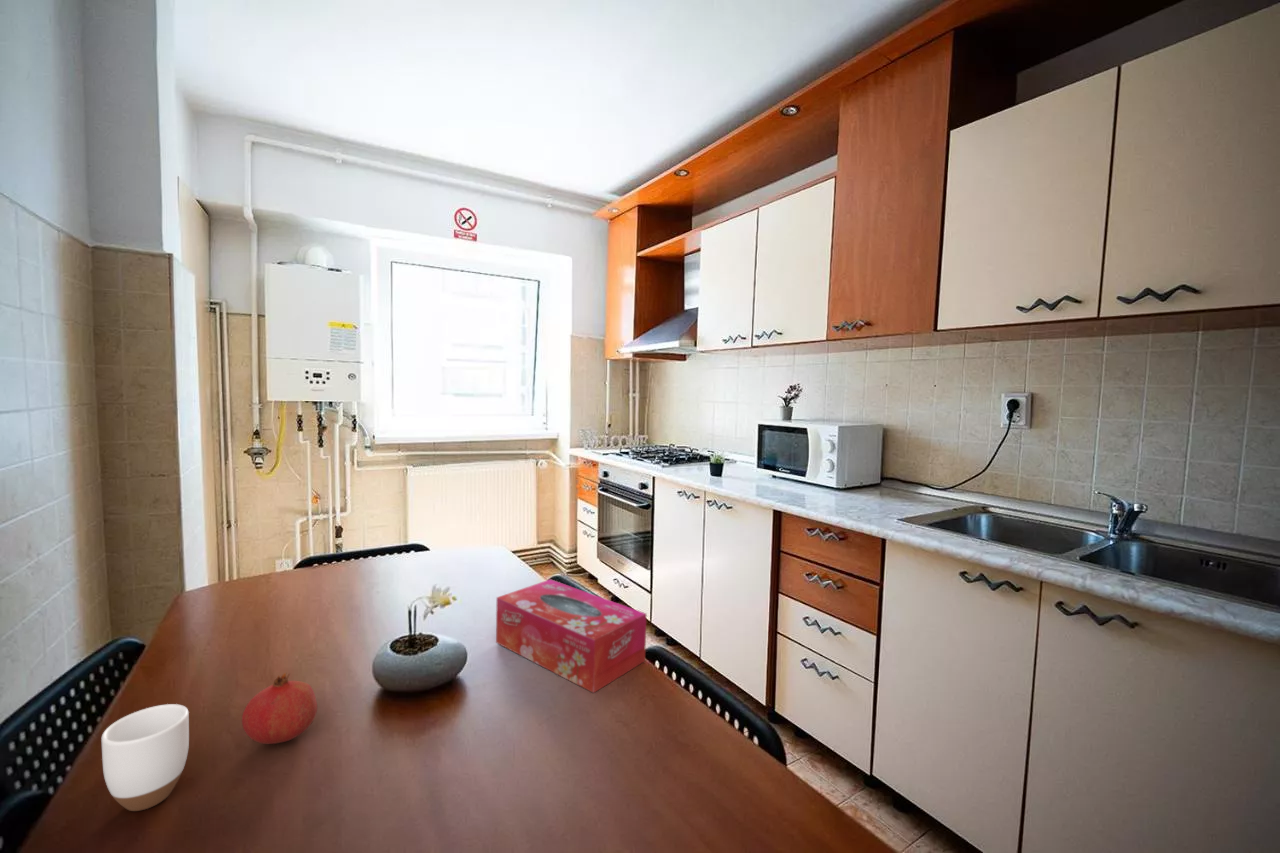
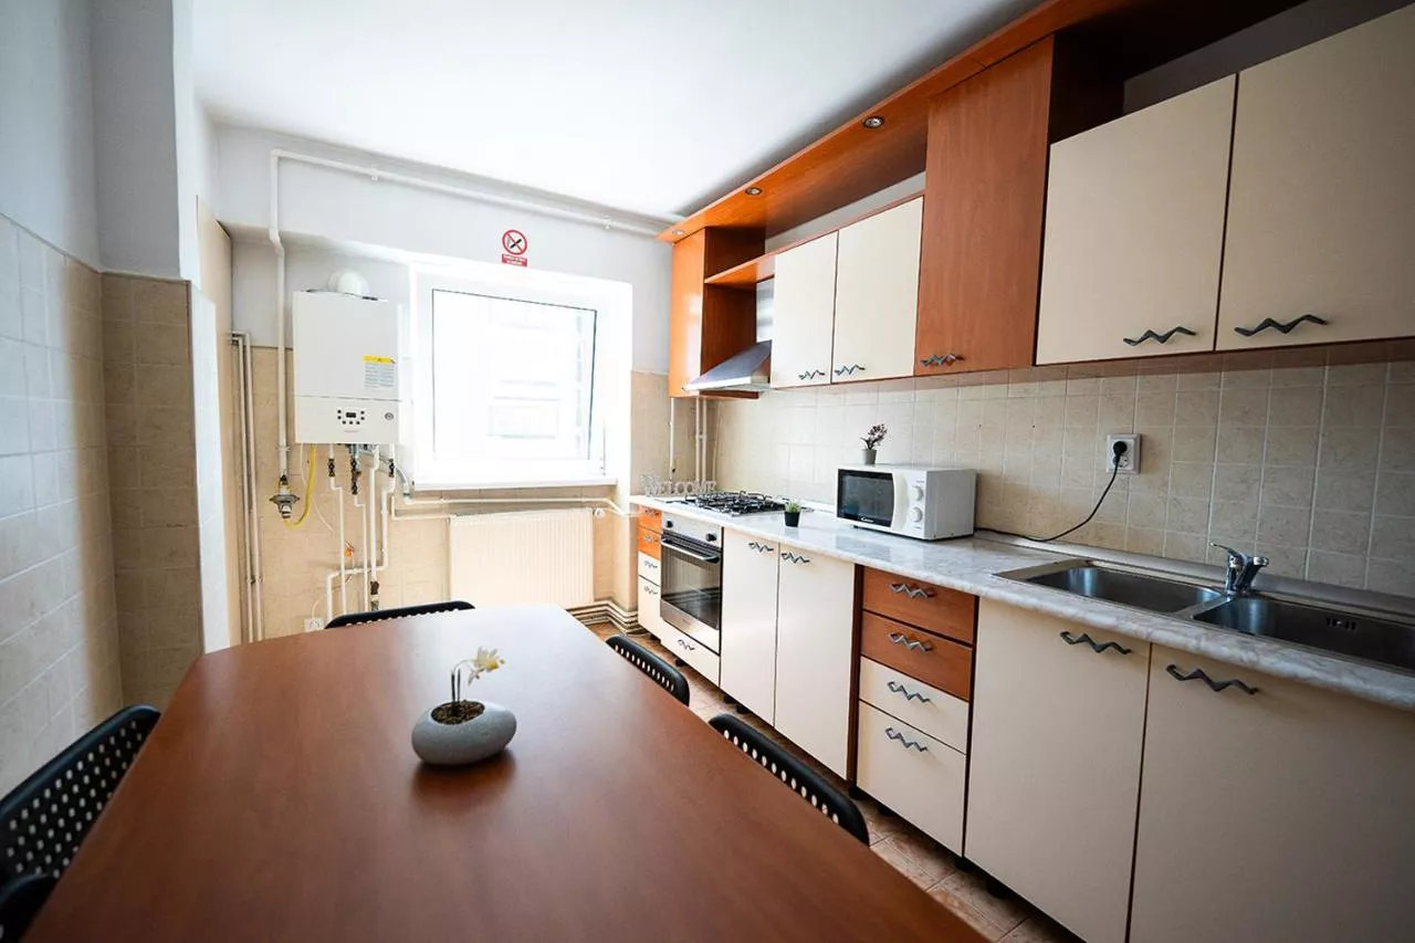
- tissue box [495,578,647,694]
- fruit [241,672,318,745]
- mug [100,703,190,812]
